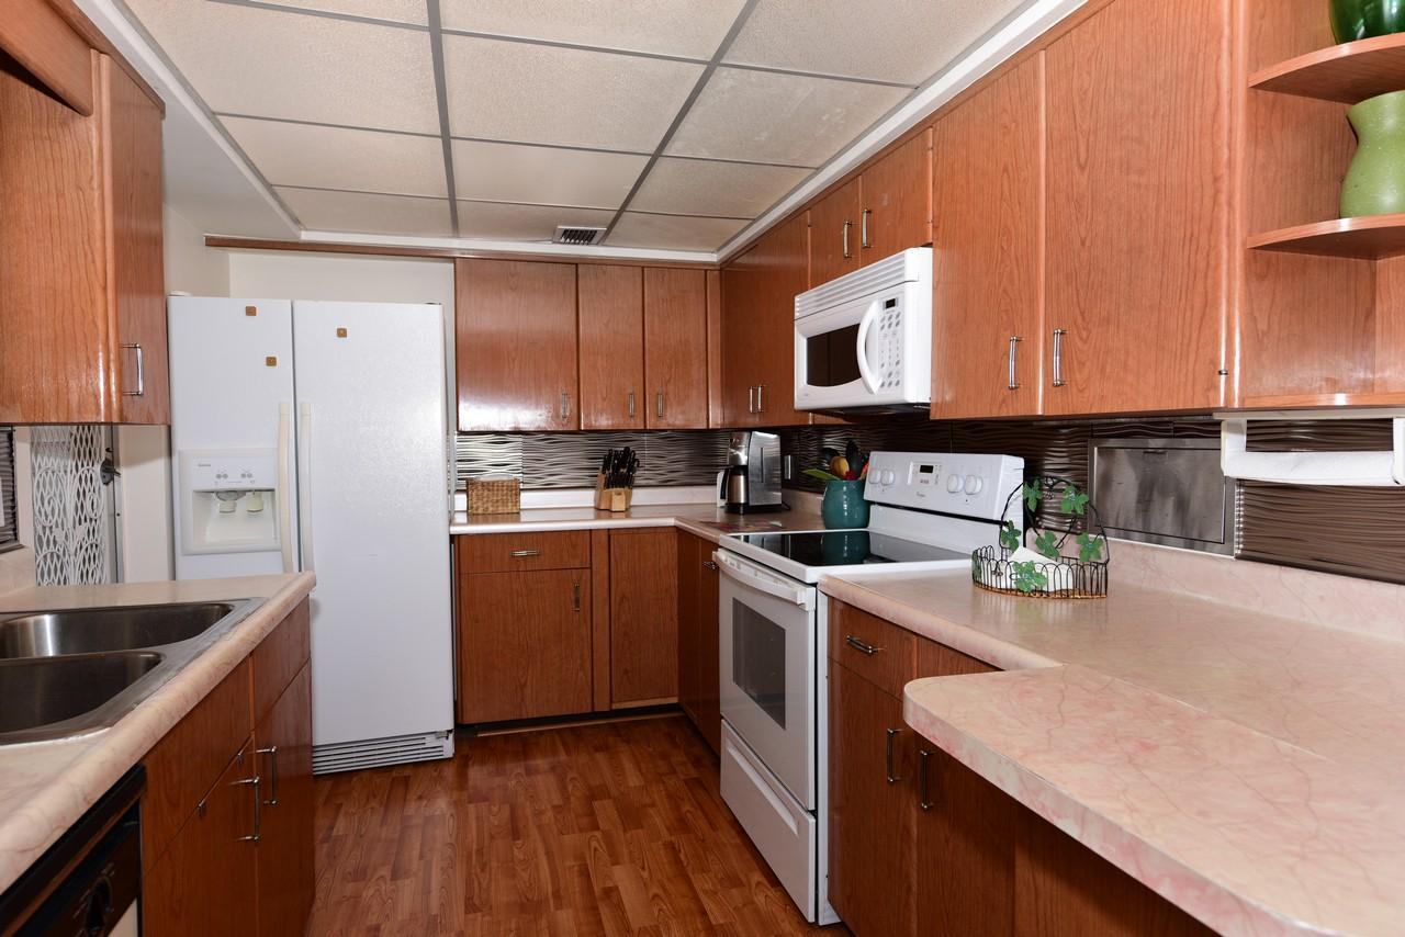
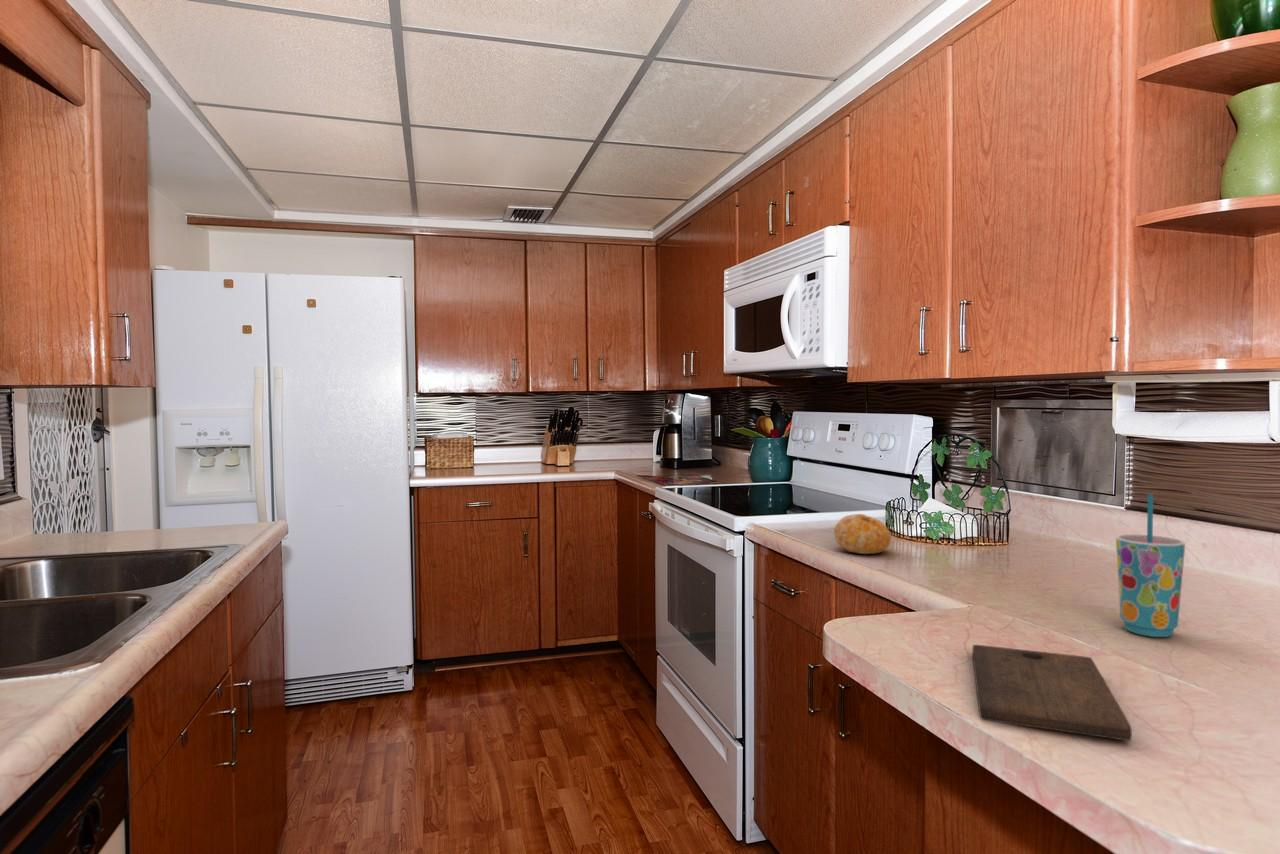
+ cup [1115,493,1186,638]
+ cutting board [972,644,1133,742]
+ fruit [833,513,892,555]
